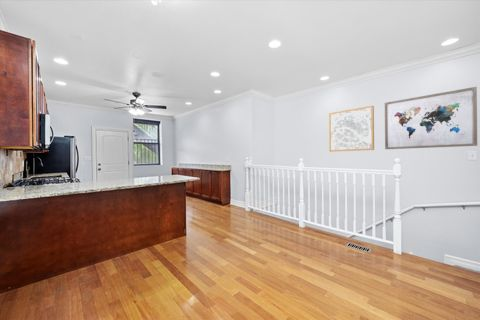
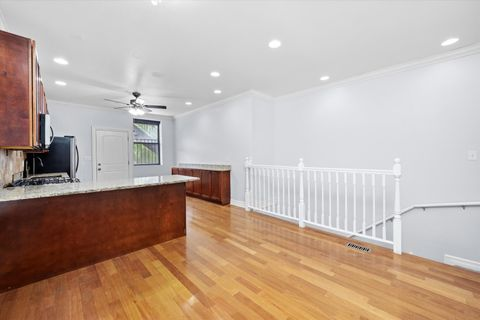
- wall art [328,105,375,152]
- wall art [384,86,478,150]
